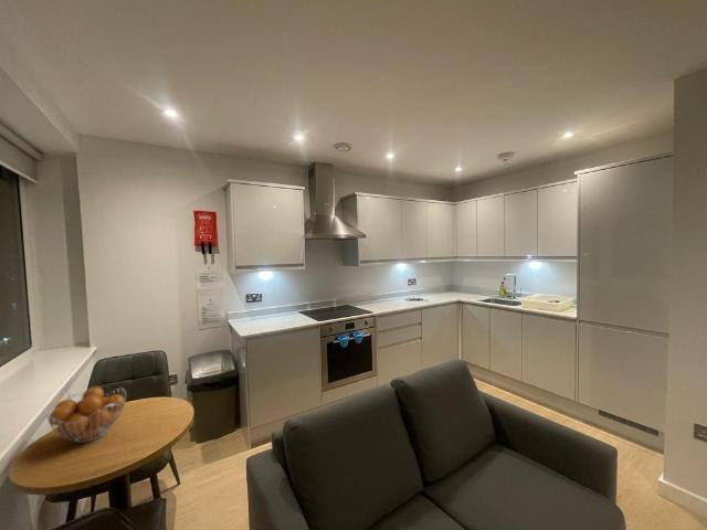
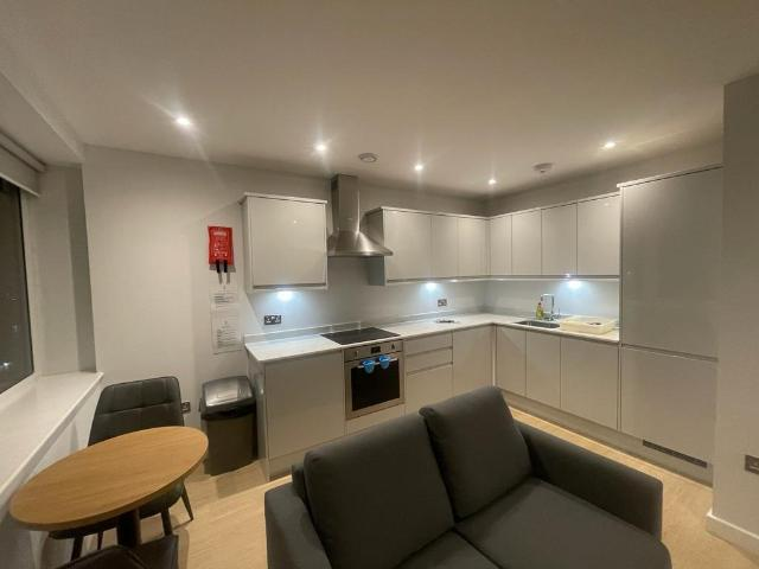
- fruit basket [45,385,127,444]
